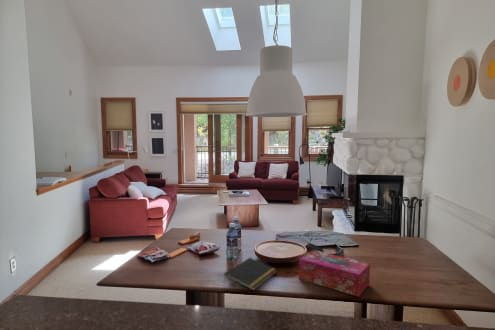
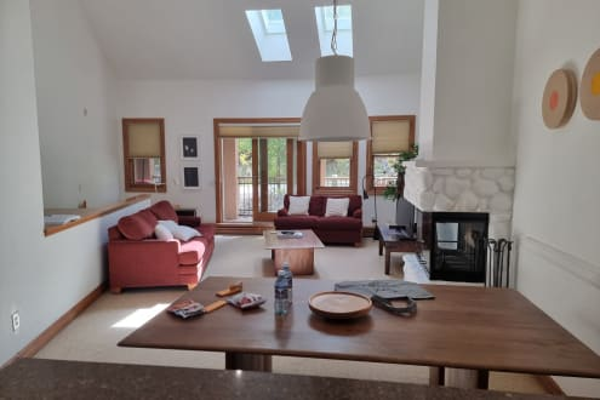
- notepad [223,257,277,291]
- tissue box [298,249,371,298]
